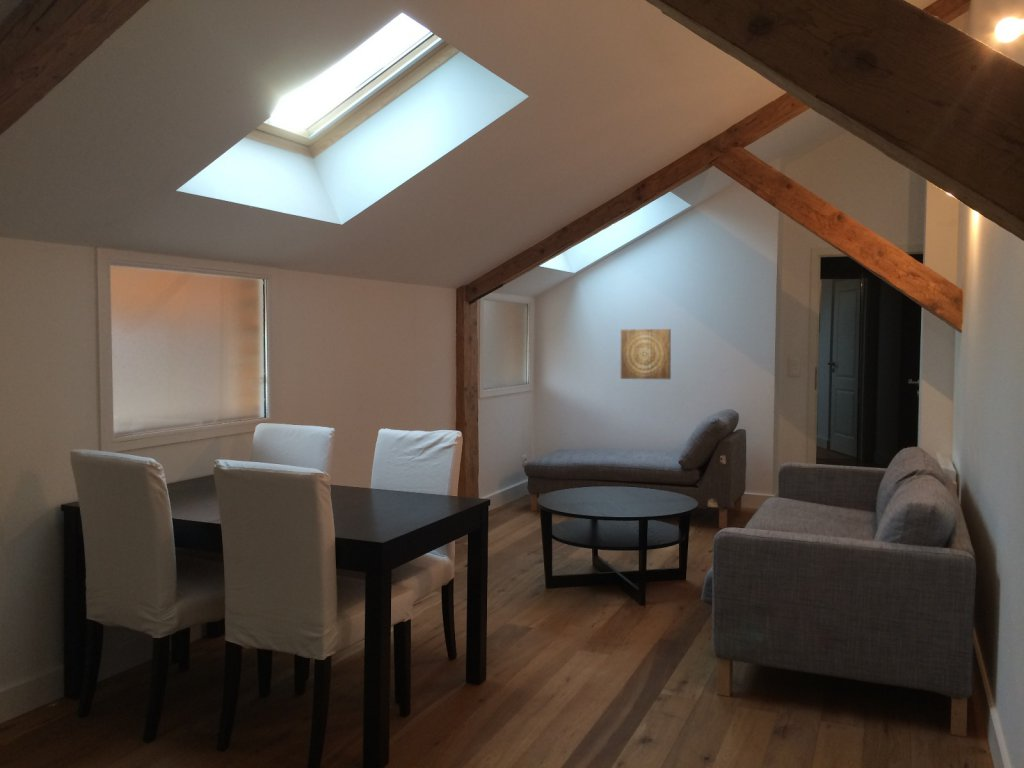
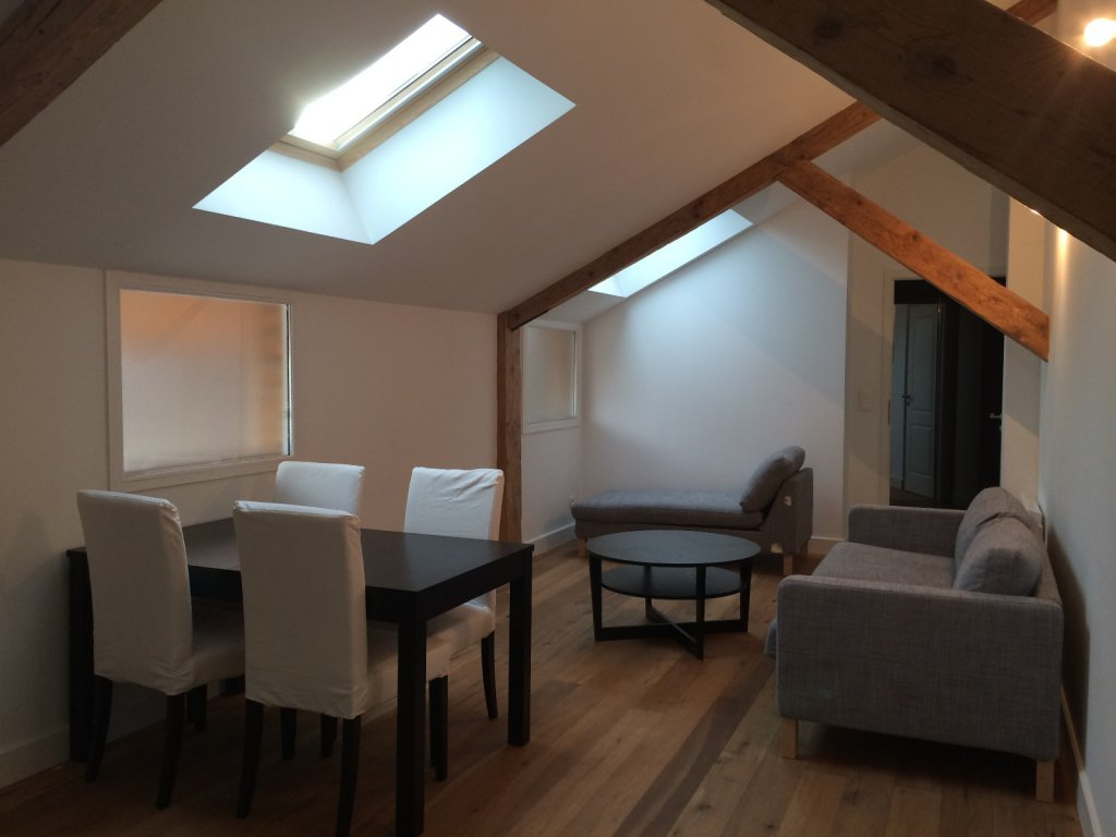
- wall art [620,328,672,380]
